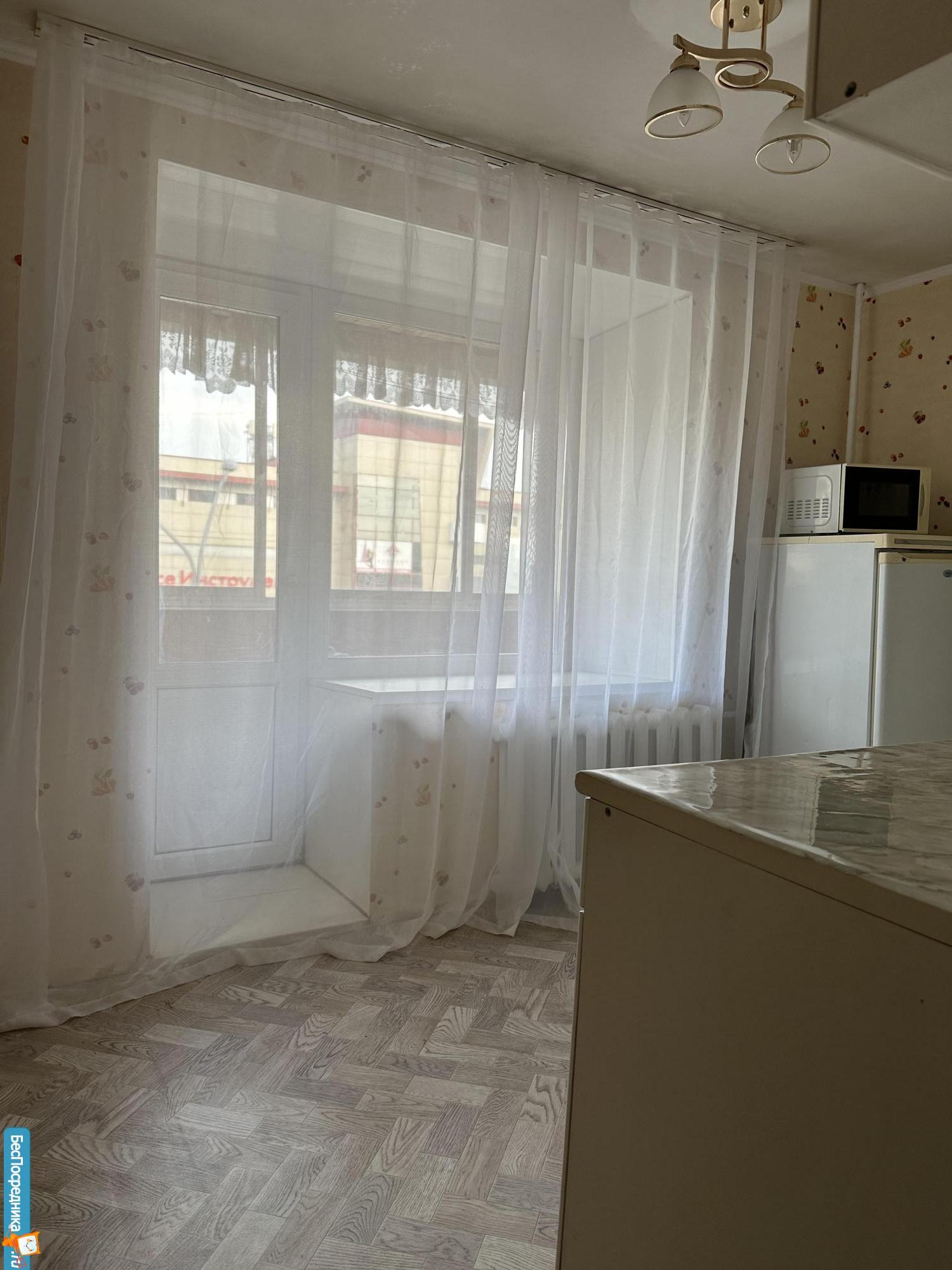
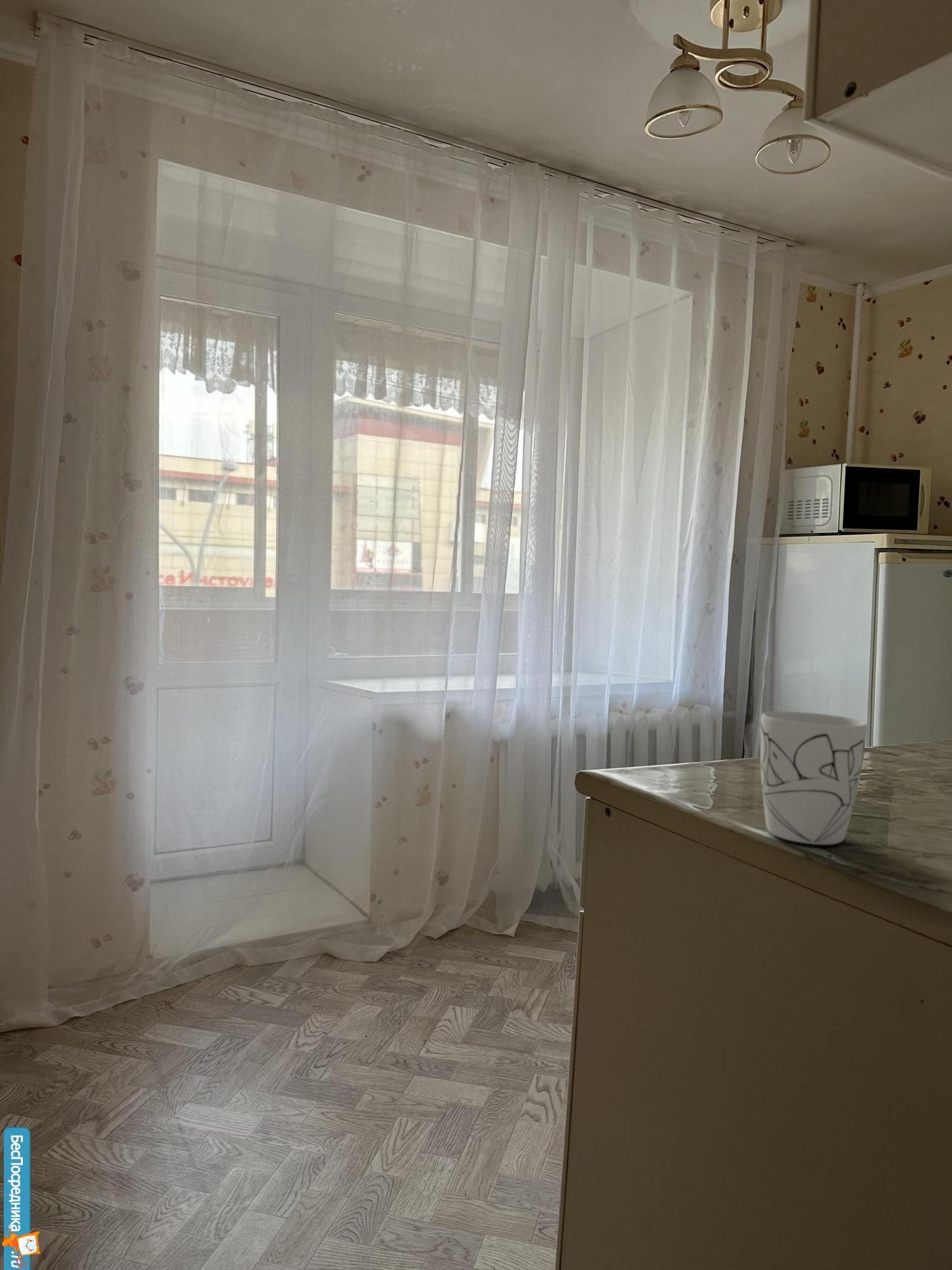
+ mug [760,711,868,845]
